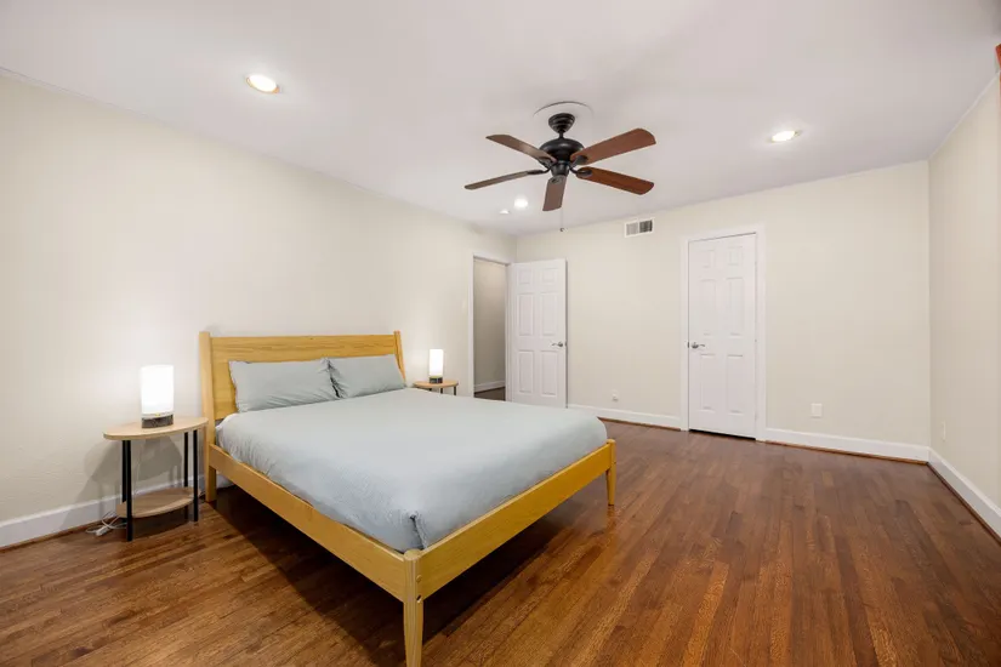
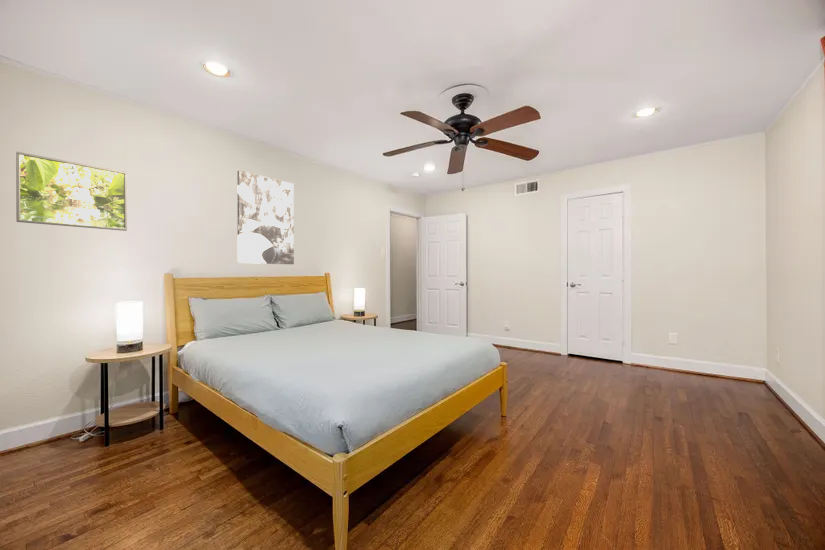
+ wall art [236,170,295,265]
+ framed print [15,151,128,232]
